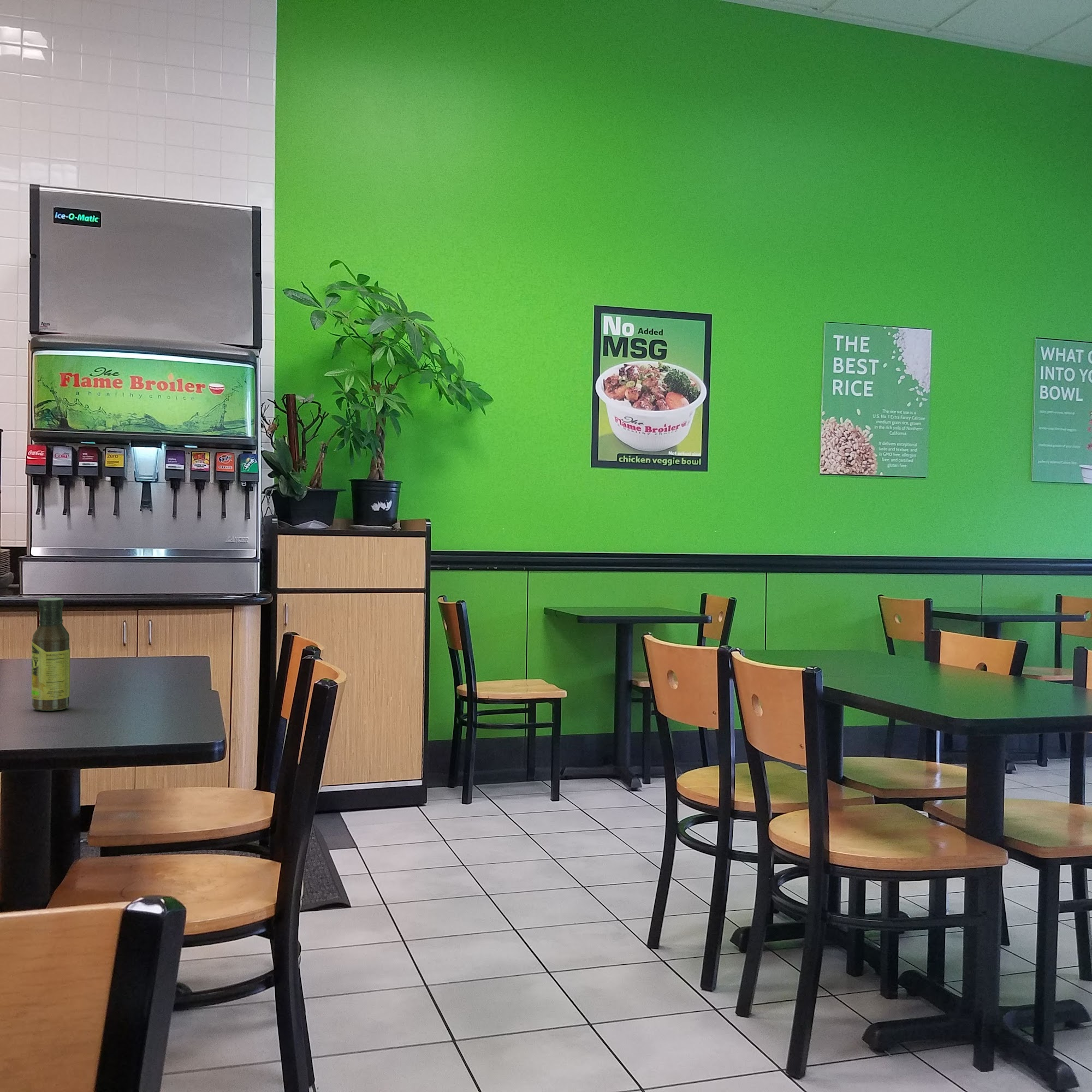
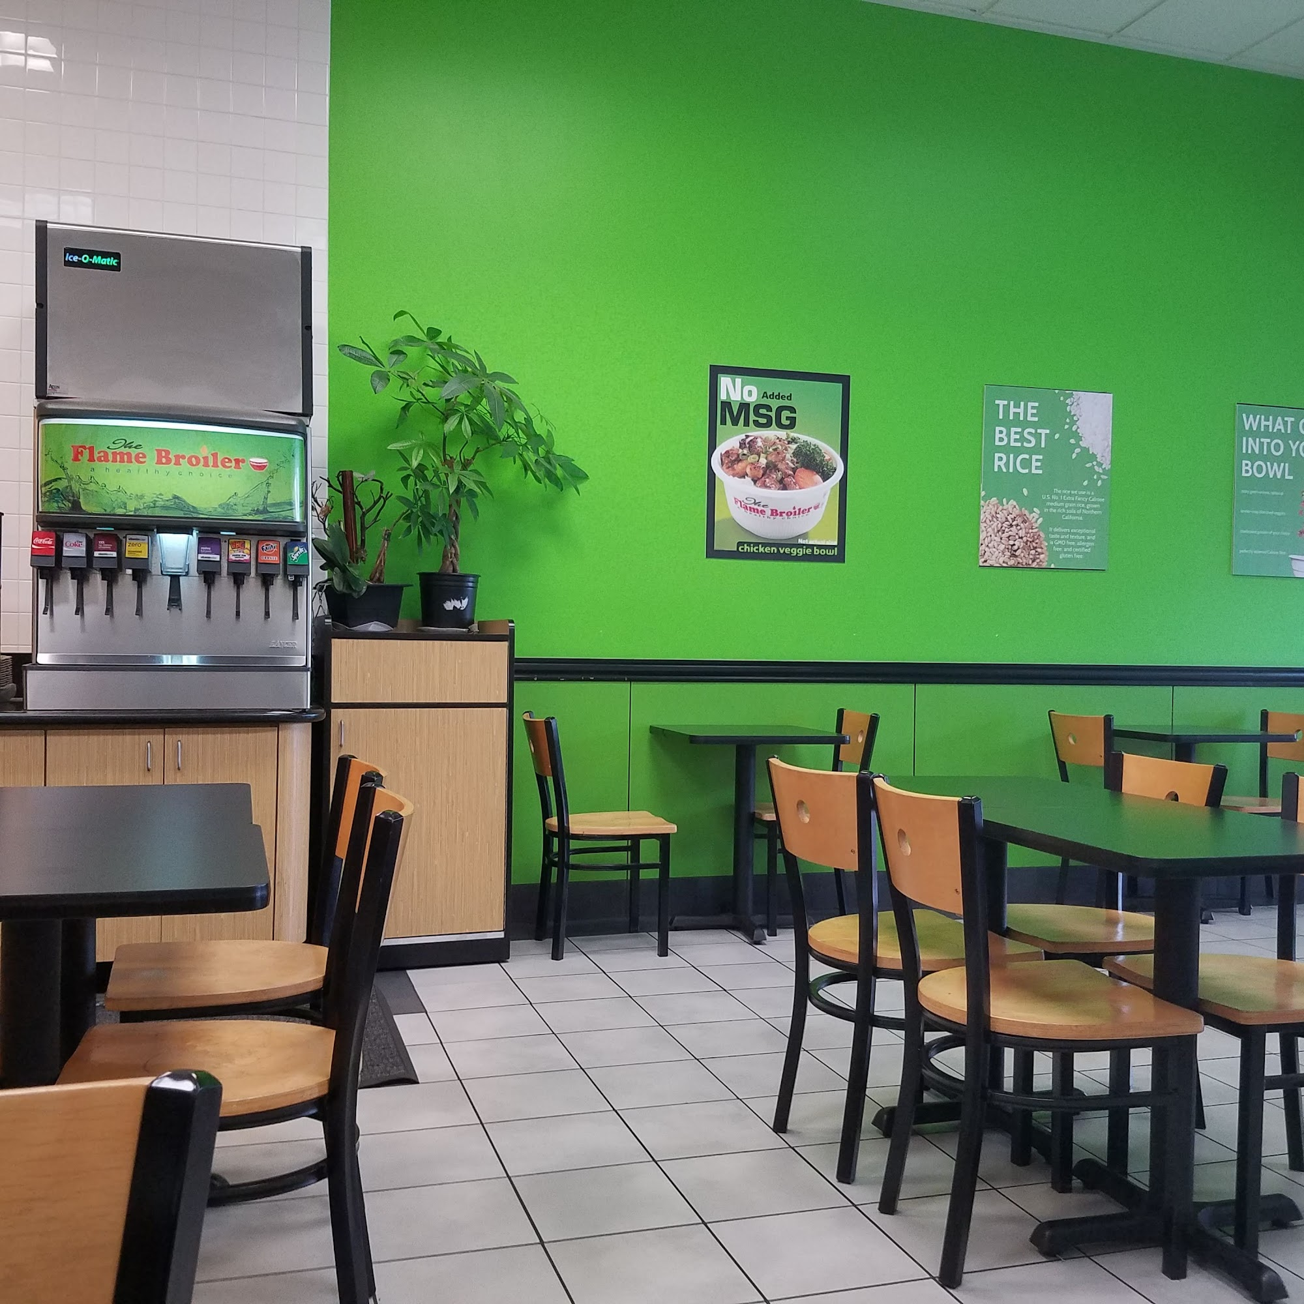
- sauce bottle [31,597,70,711]
